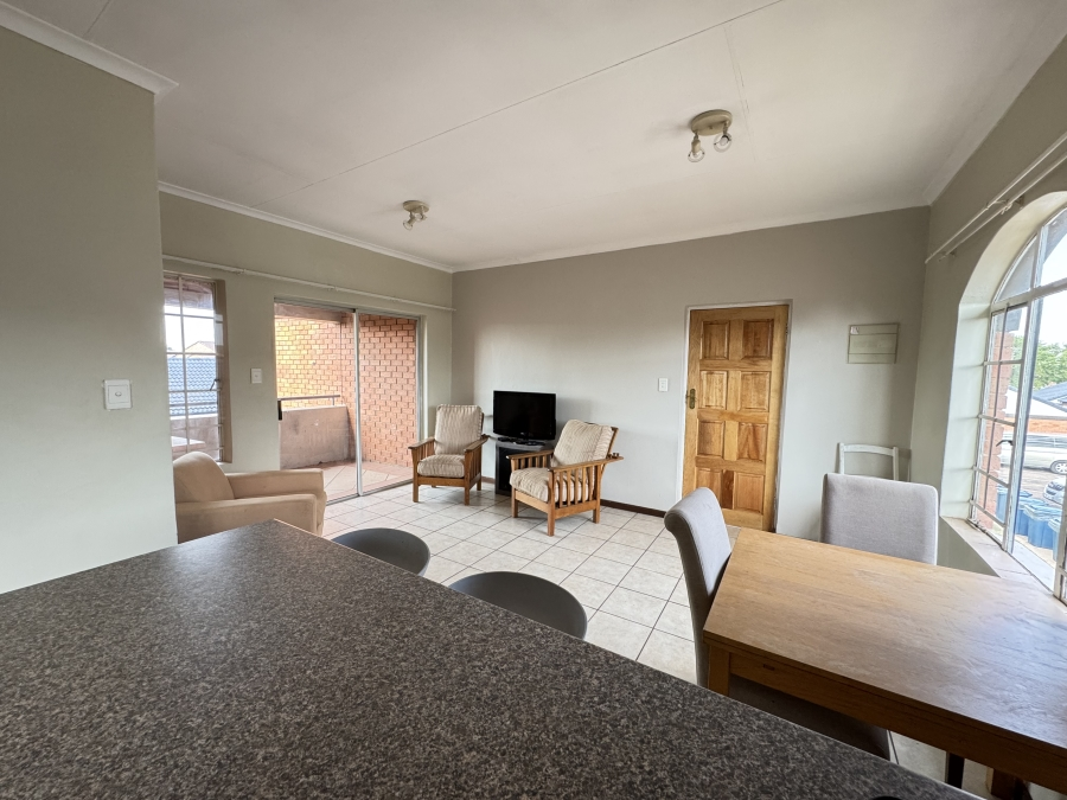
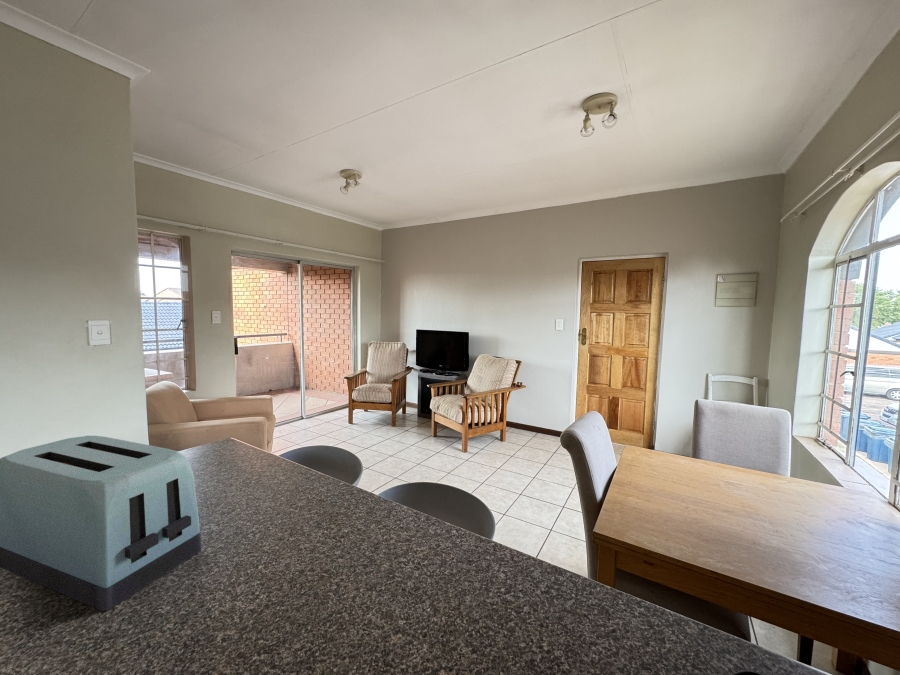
+ toaster [0,435,203,612]
